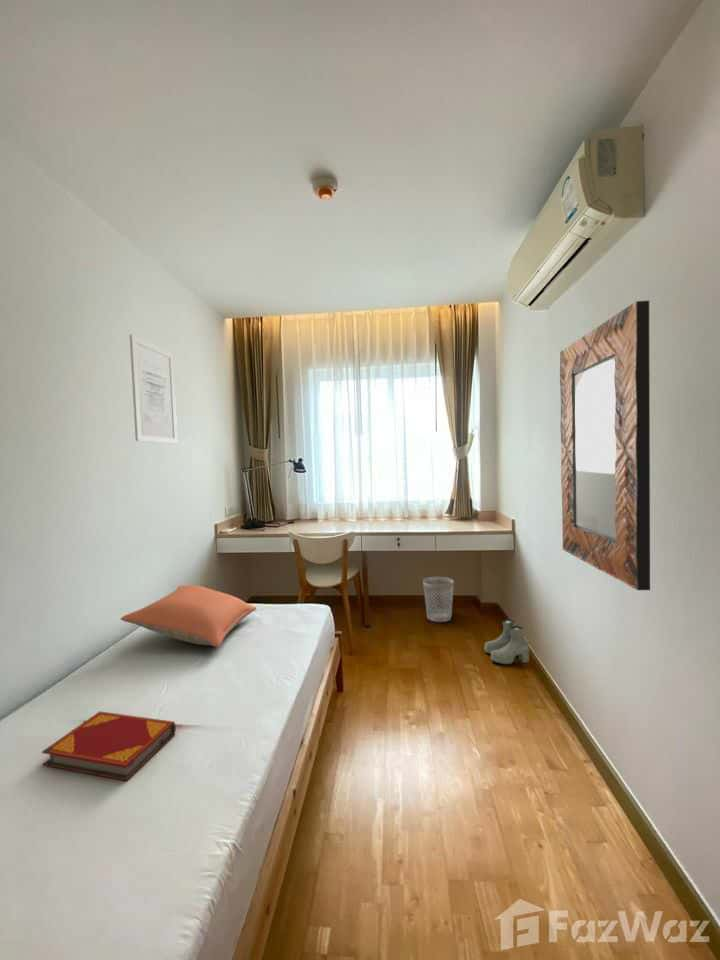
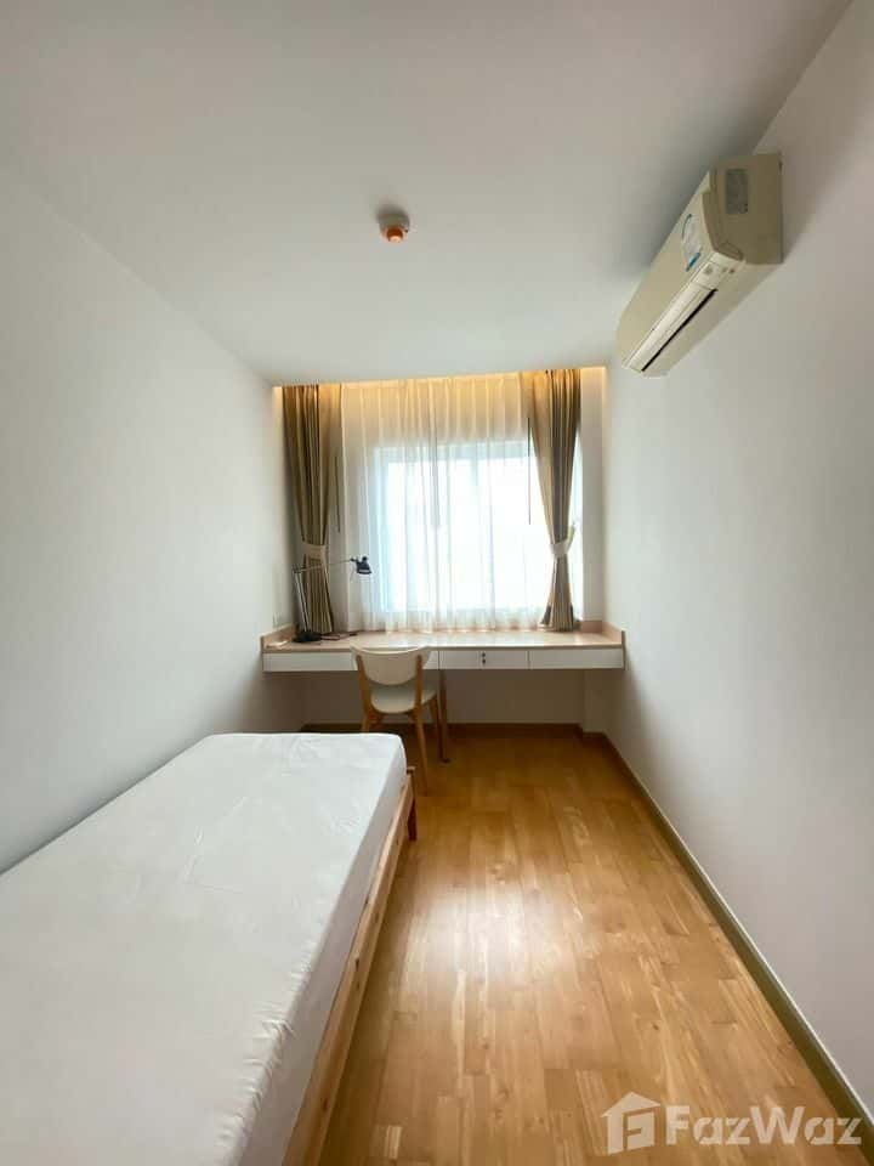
- wastebasket [422,576,455,623]
- pillow [119,584,258,648]
- wall art [129,333,179,445]
- home mirror [559,300,651,591]
- hardback book [41,711,177,782]
- boots [483,619,530,665]
